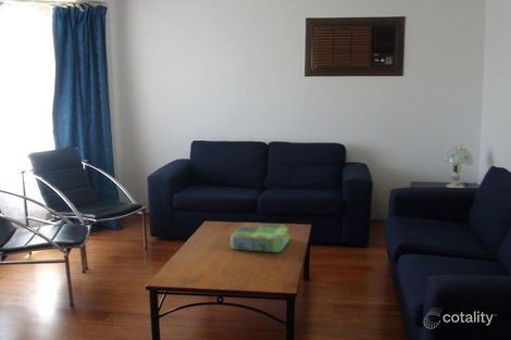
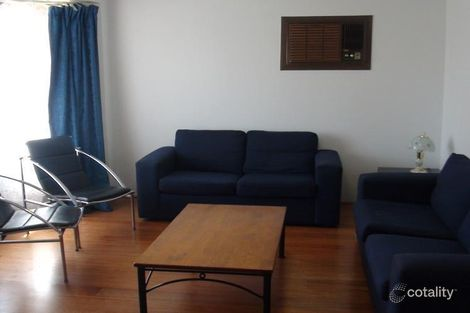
- board game [229,222,290,253]
